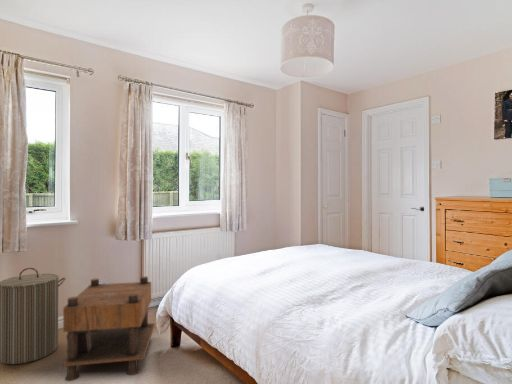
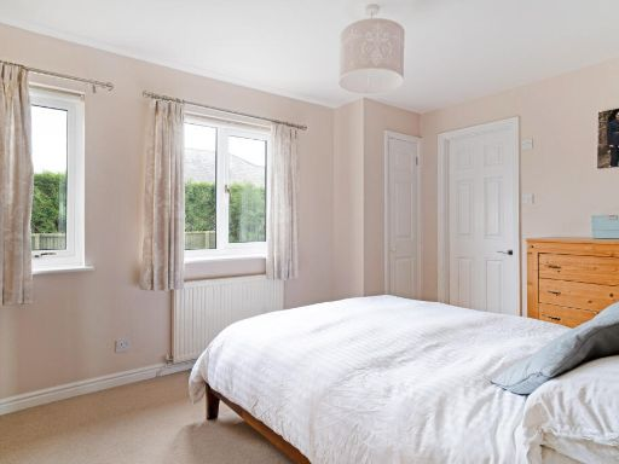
- nightstand [62,275,156,382]
- laundry hamper [0,267,66,365]
